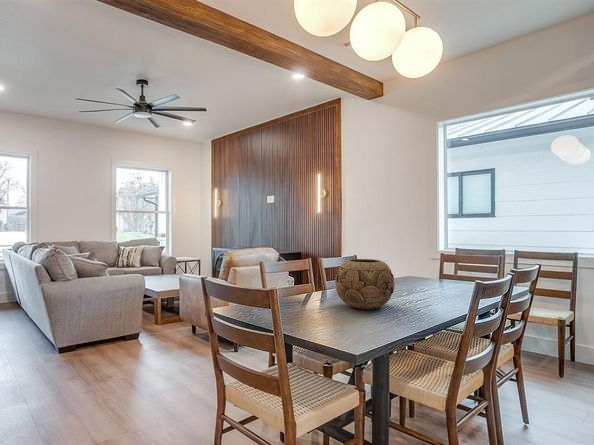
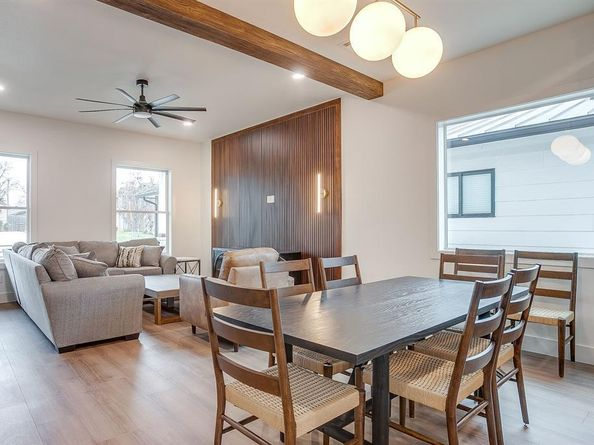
- decorative bowl [334,258,396,310]
